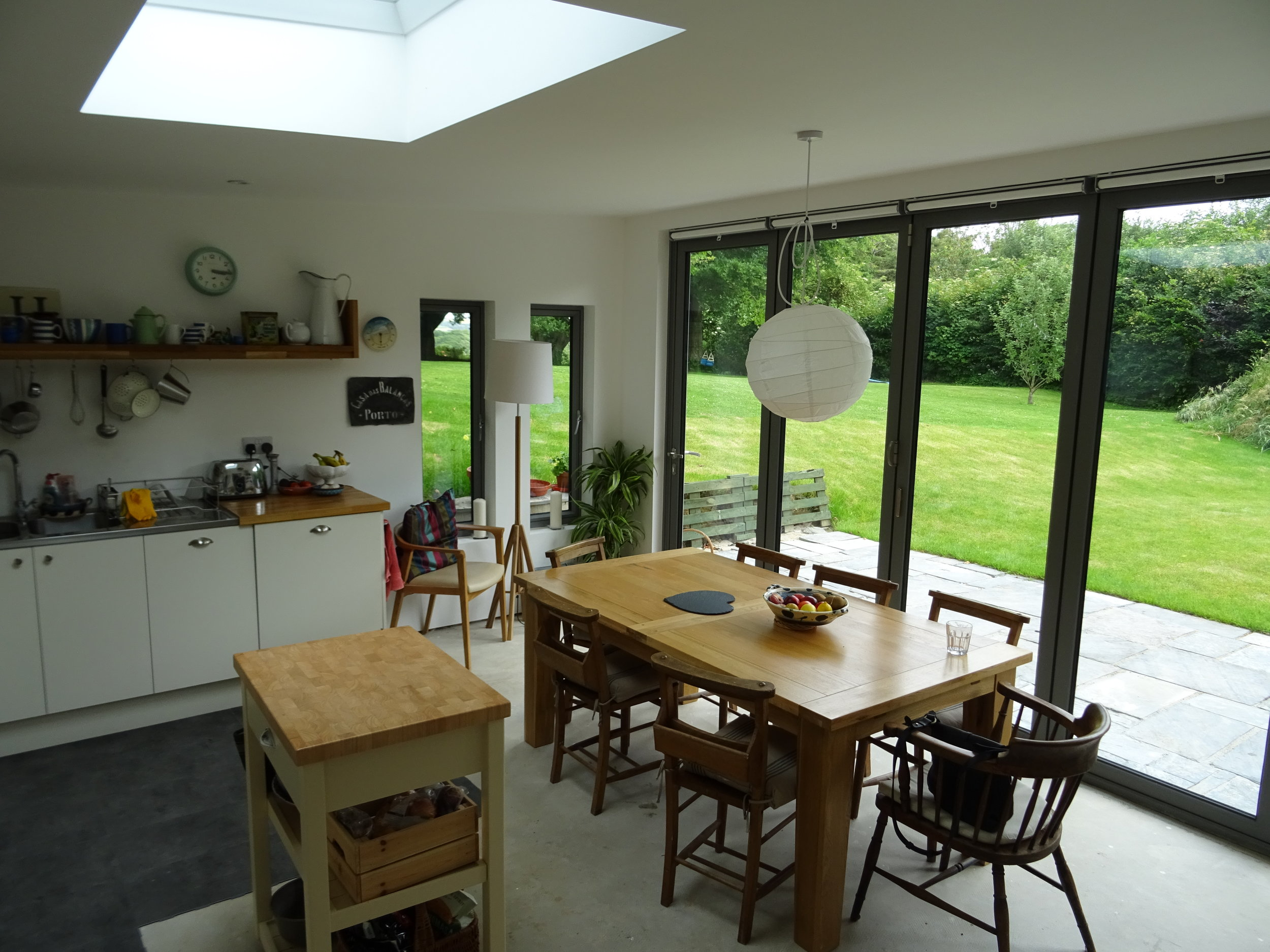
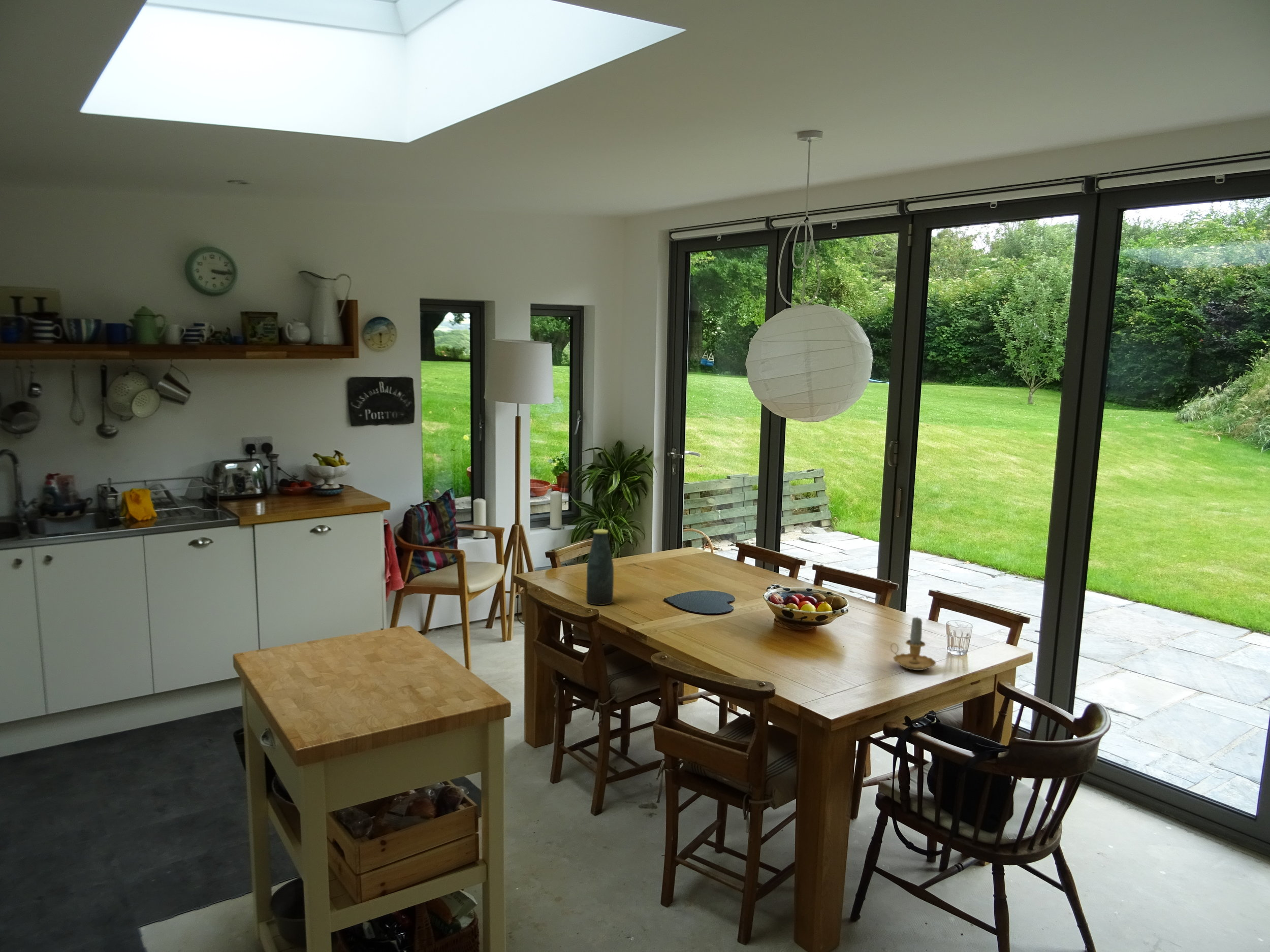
+ candle [890,615,936,671]
+ bottle [586,529,614,606]
